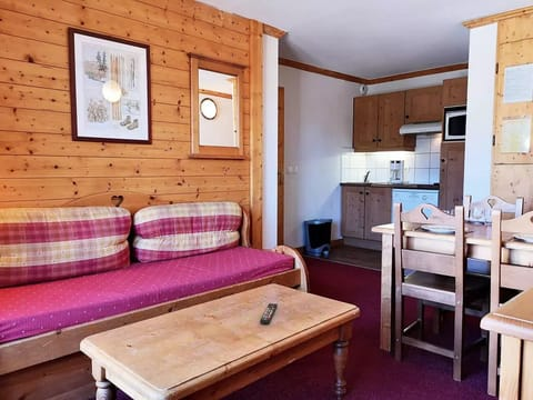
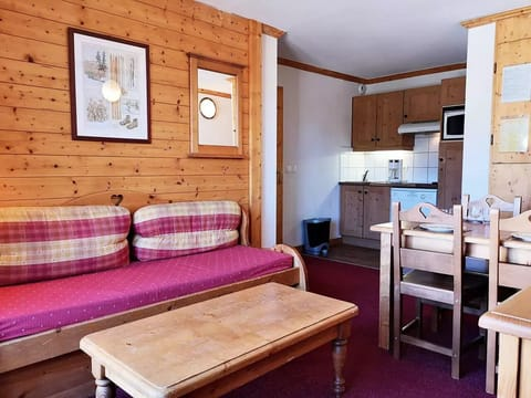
- remote control [259,302,279,324]
